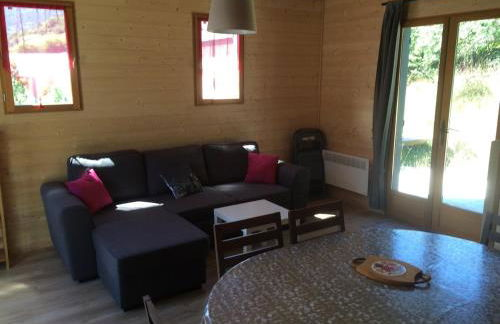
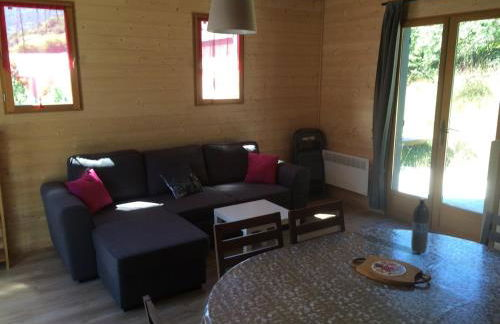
+ water bottle [410,197,430,255]
